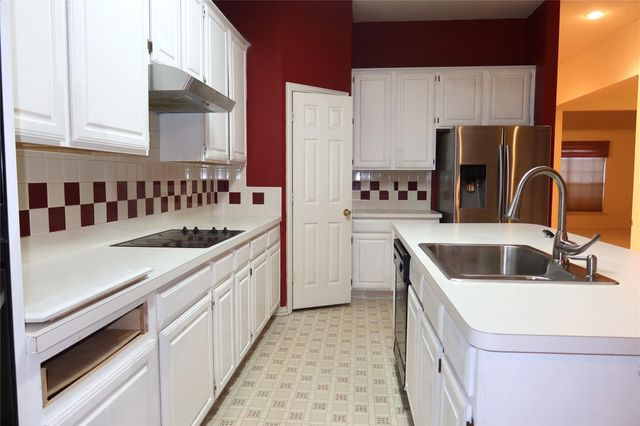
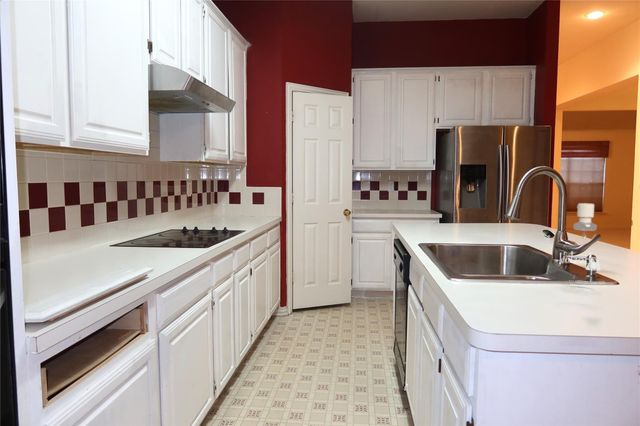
+ soap dispenser [559,202,605,292]
